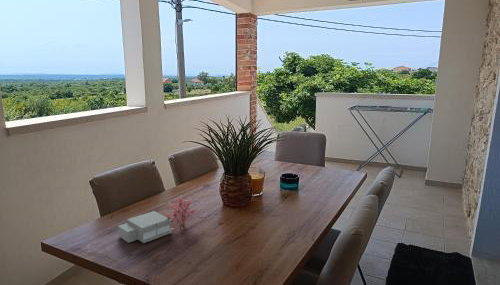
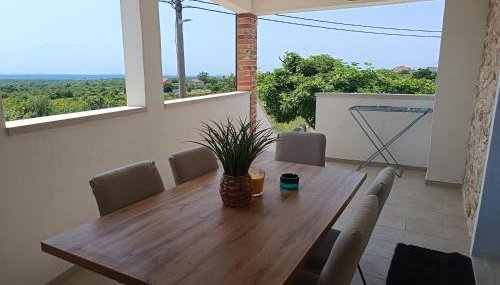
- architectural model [117,195,198,244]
